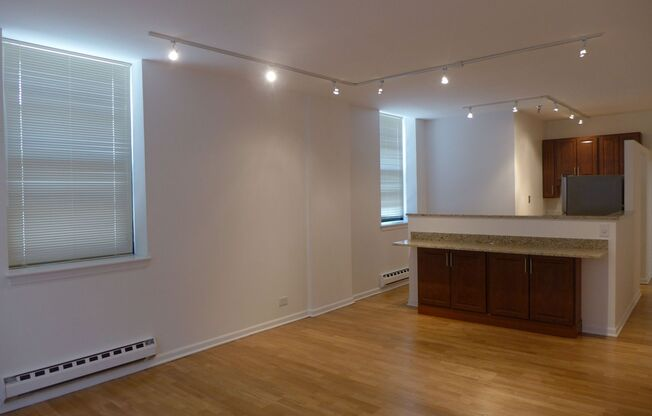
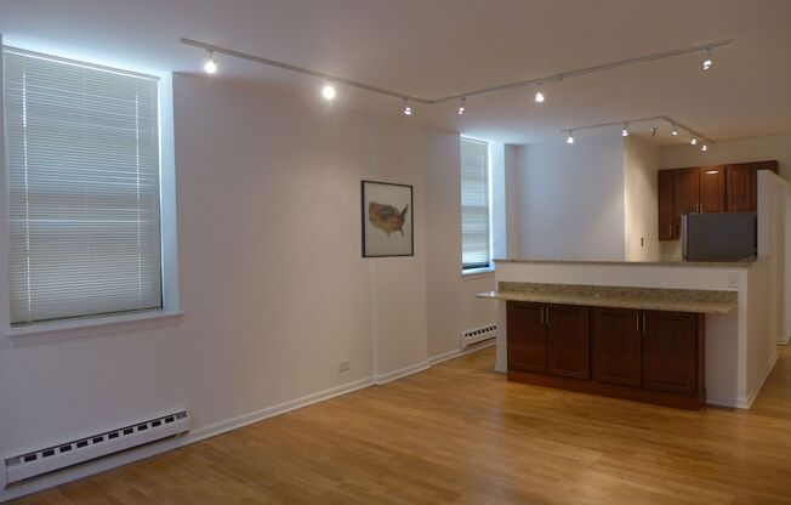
+ wall art [359,178,415,259]
